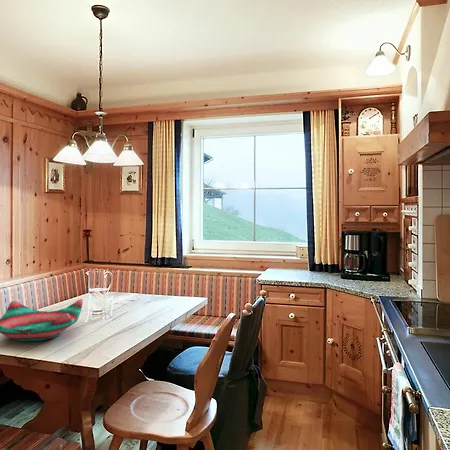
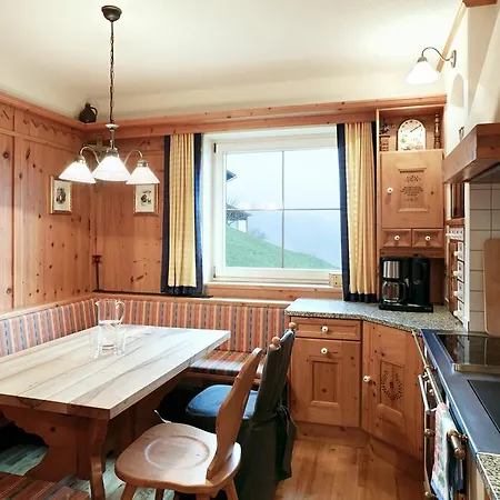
- decorative bowl [0,298,84,343]
